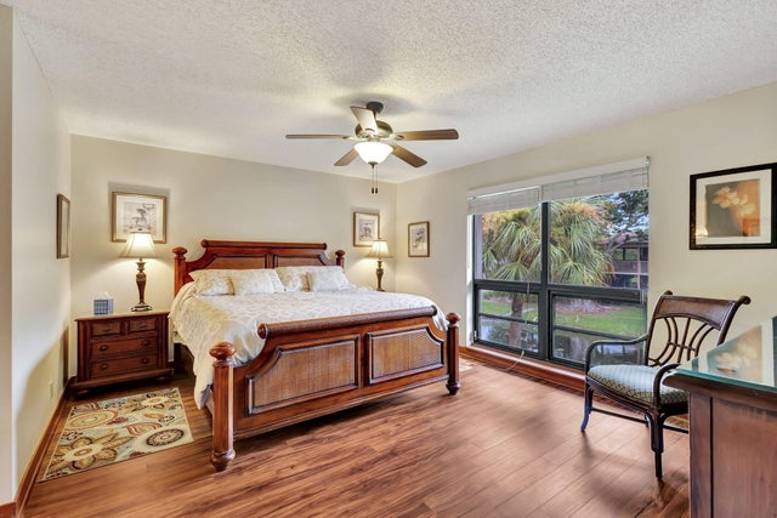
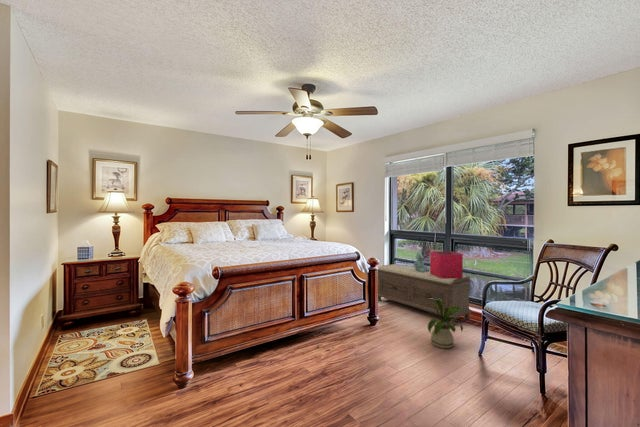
+ bench [377,263,473,326]
+ house plant [423,298,464,349]
+ storage bin [429,250,464,279]
+ stuffed bear [413,251,430,272]
